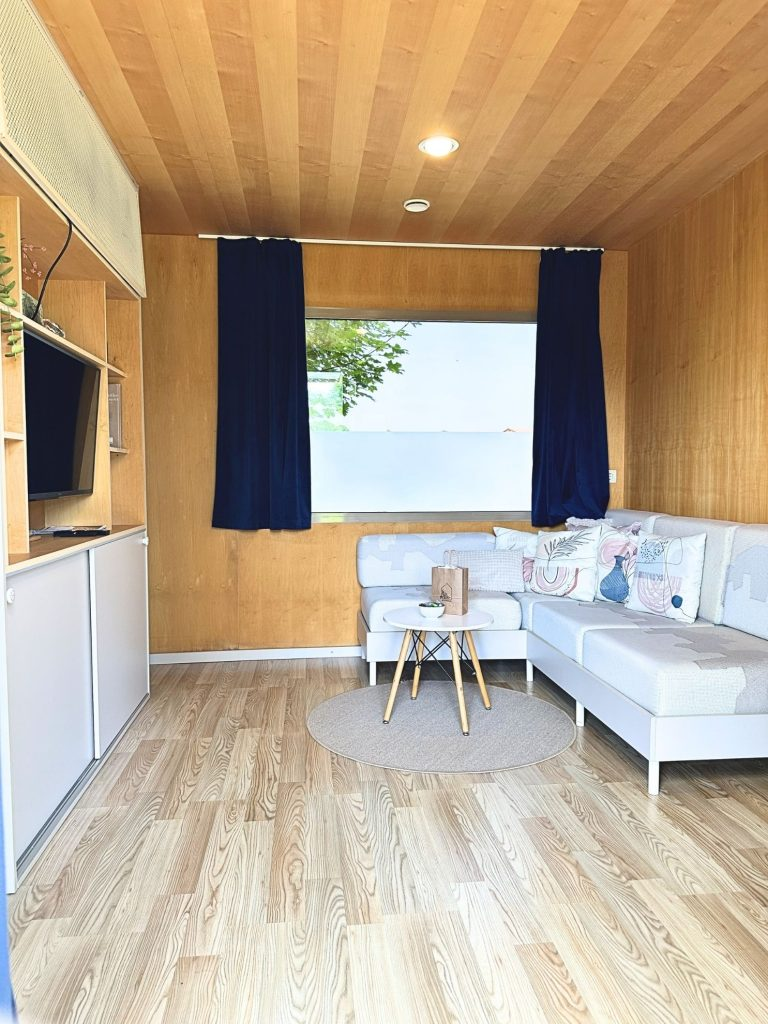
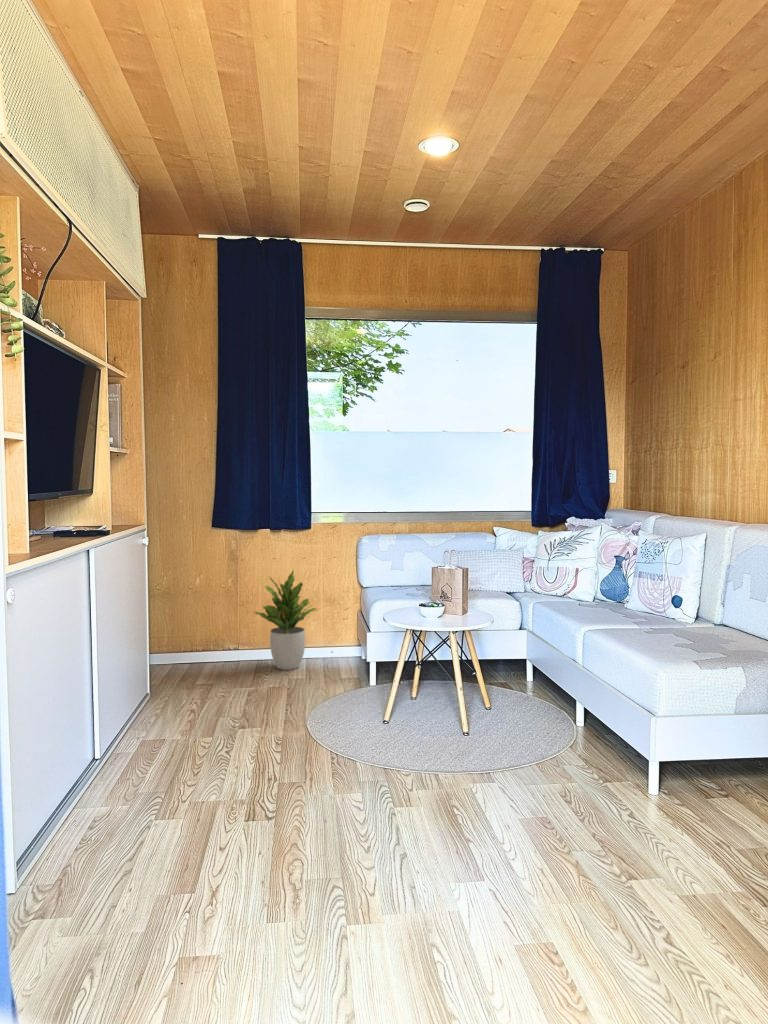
+ potted plant [253,568,318,671]
